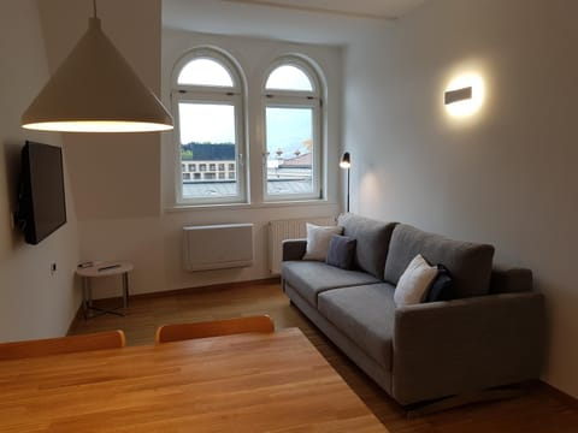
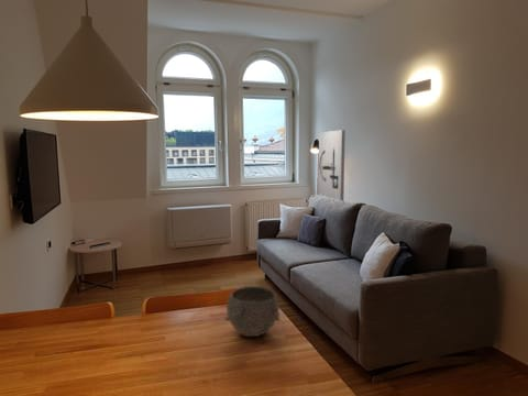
+ wall art [317,129,346,202]
+ bowl [223,285,282,338]
